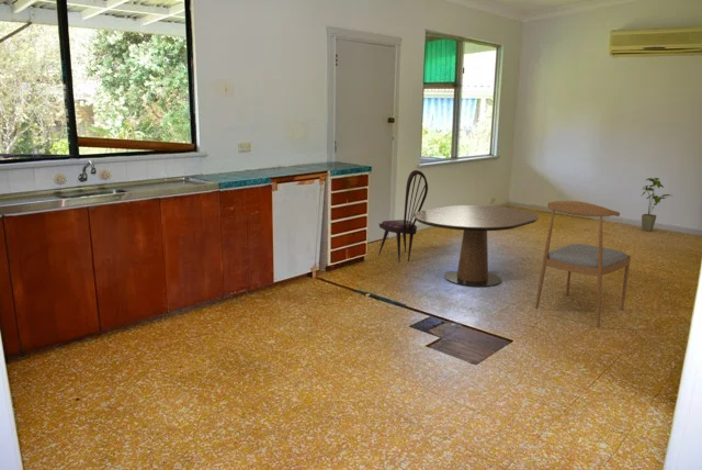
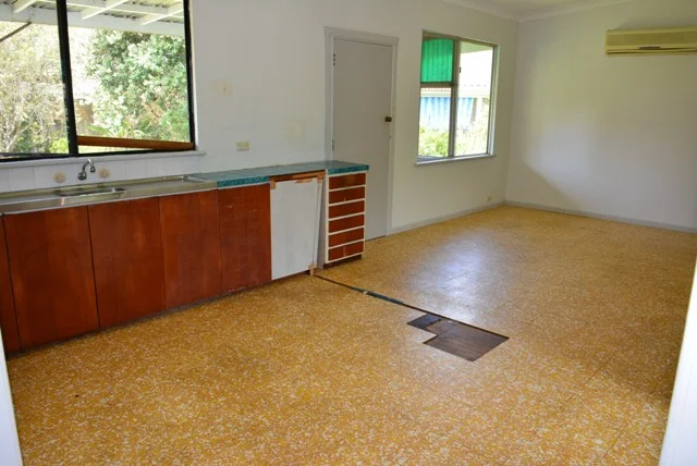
- house plant [639,177,673,232]
- dining chair [534,200,632,327]
- dining chair [377,169,429,262]
- dining table [414,204,540,288]
